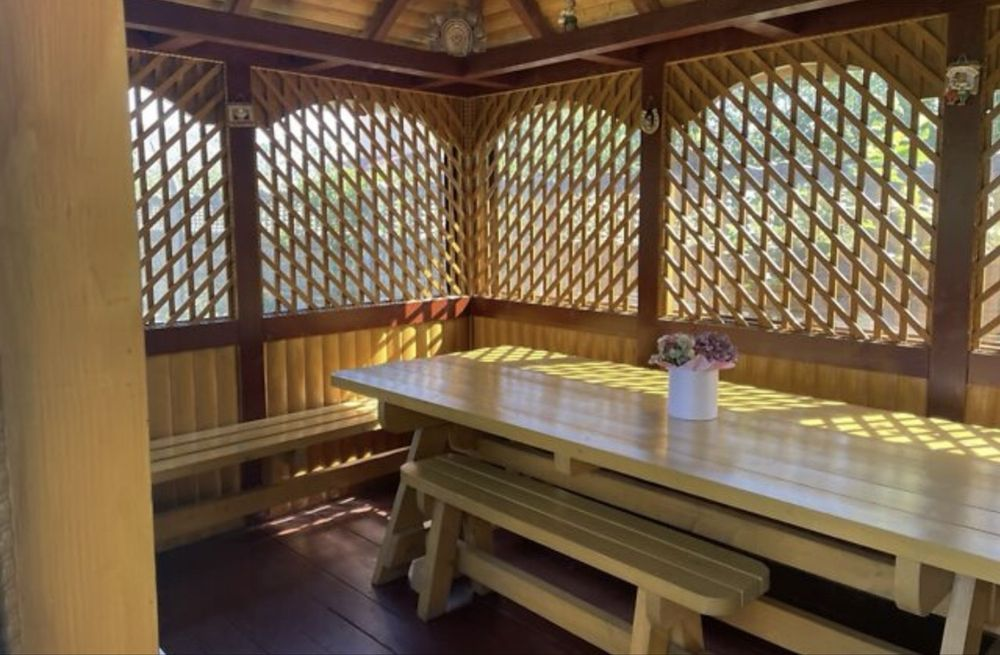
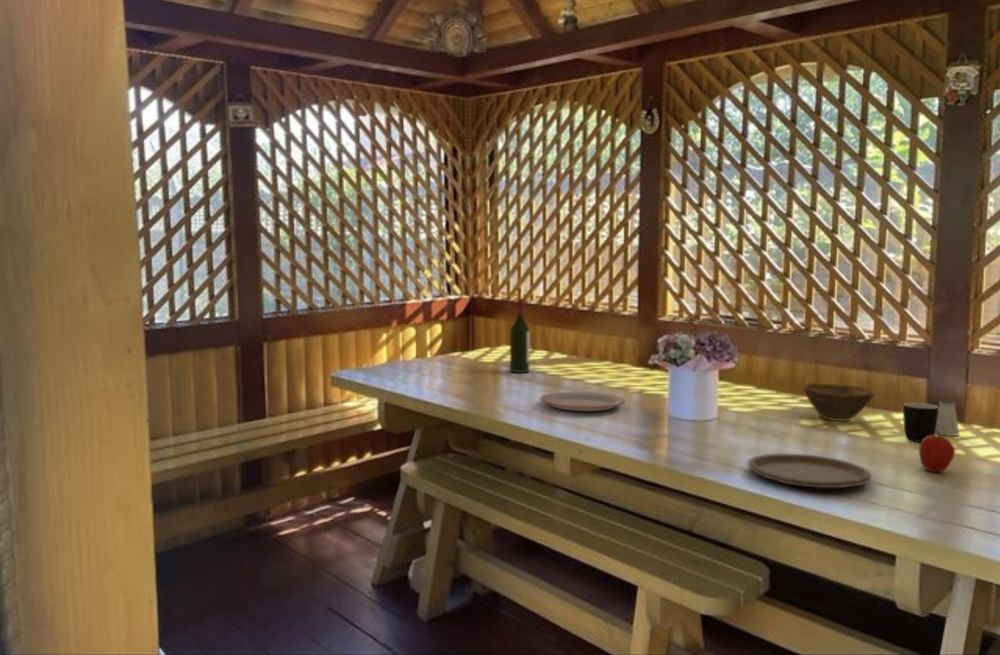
+ wine bottle [509,297,531,374]
+ fruit [918,430,956,473]
+ saltshaker [935,398,960,437]
+ plate [747,452,872,489]
+ plate [540,391,626,412]
+ mug [902,402,939,443]
+ bowl [802,382,877,422]
